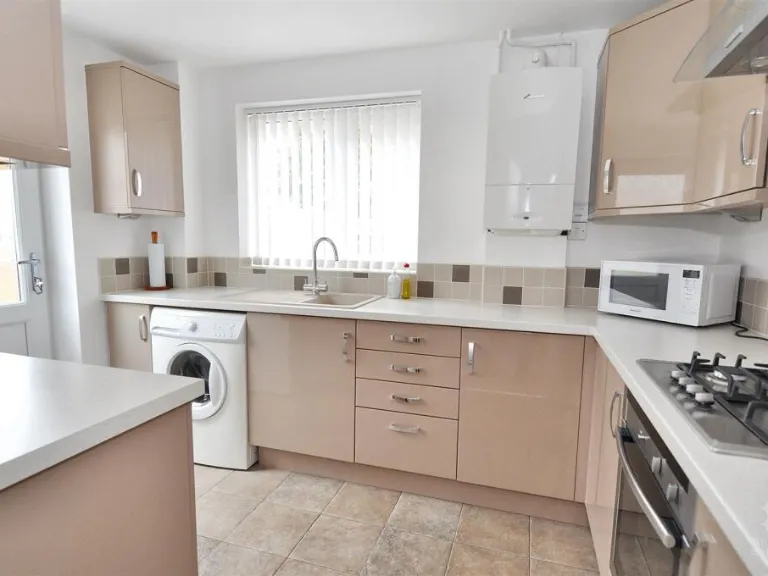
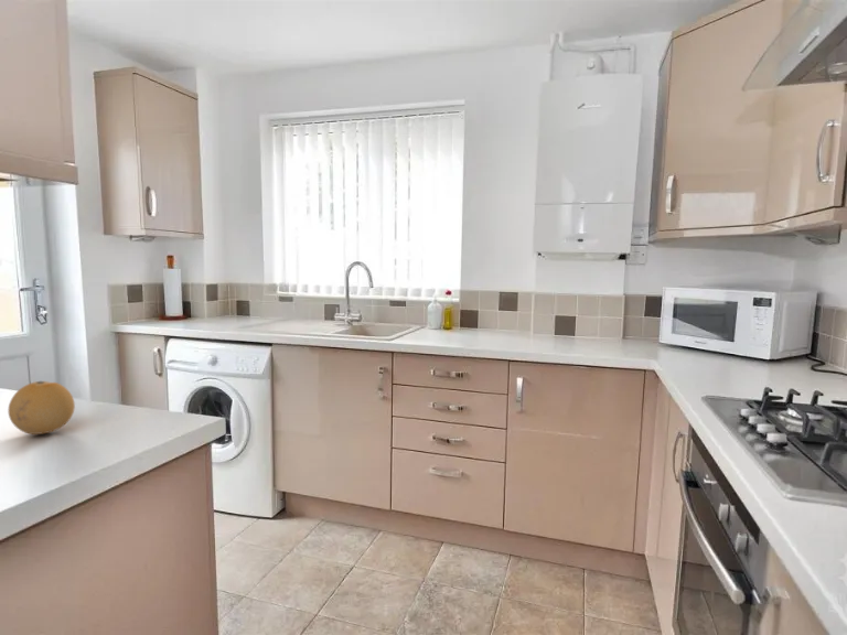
+ fruit [7,380,76,435]
